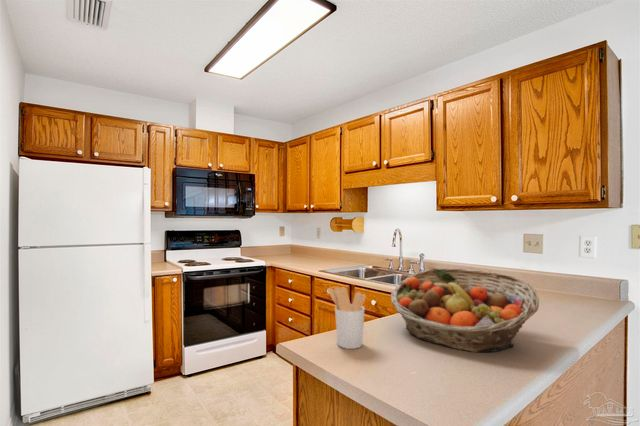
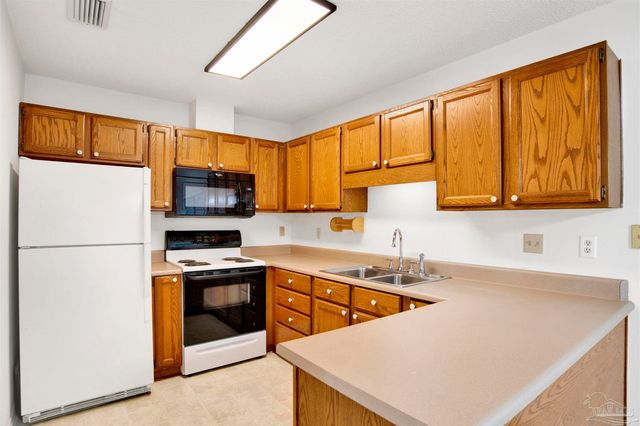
- utensil holder [326,286,367,350]
- fruit basket [390,267,540,354]
